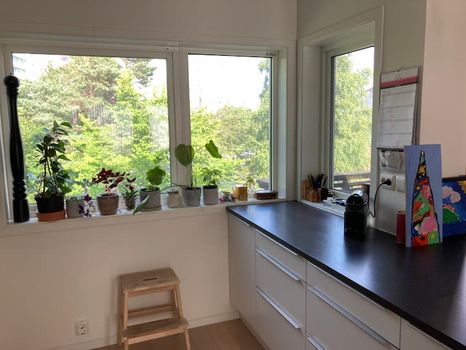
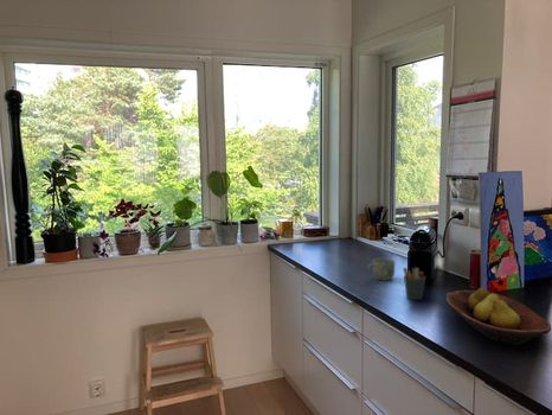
+ pen holder [402,267,426,301]
+ mug [367,257,396,281]
+ fruit bowl [444,287,552,346]
